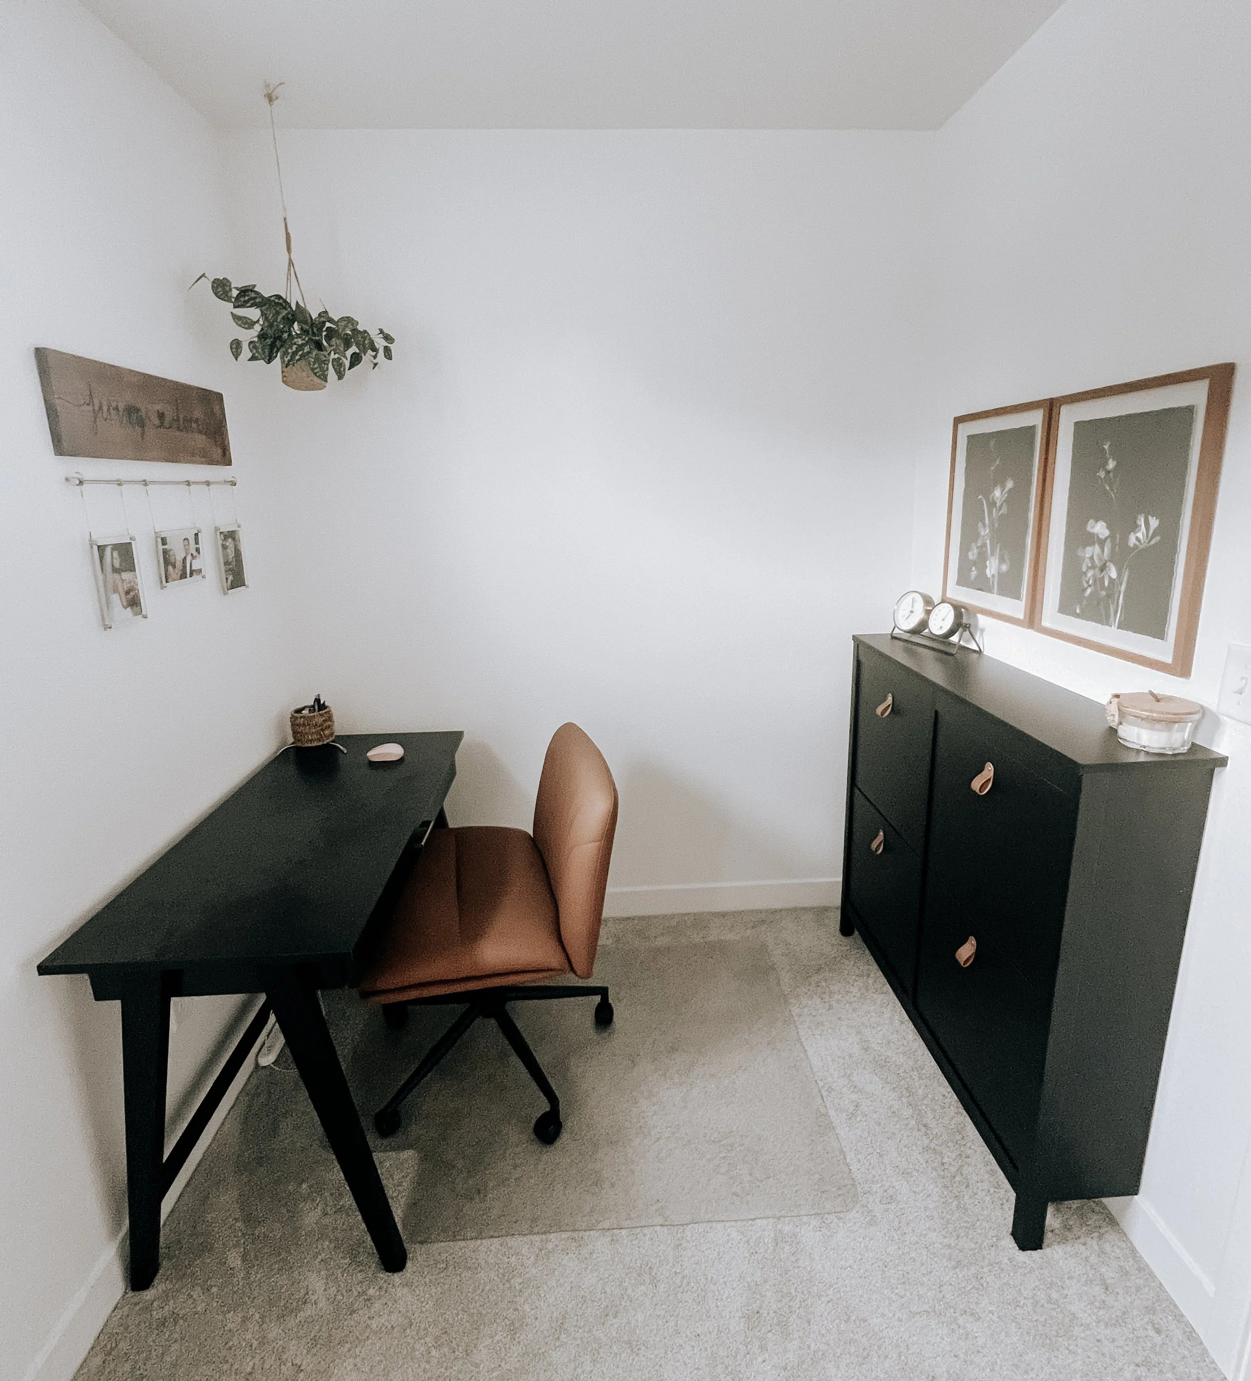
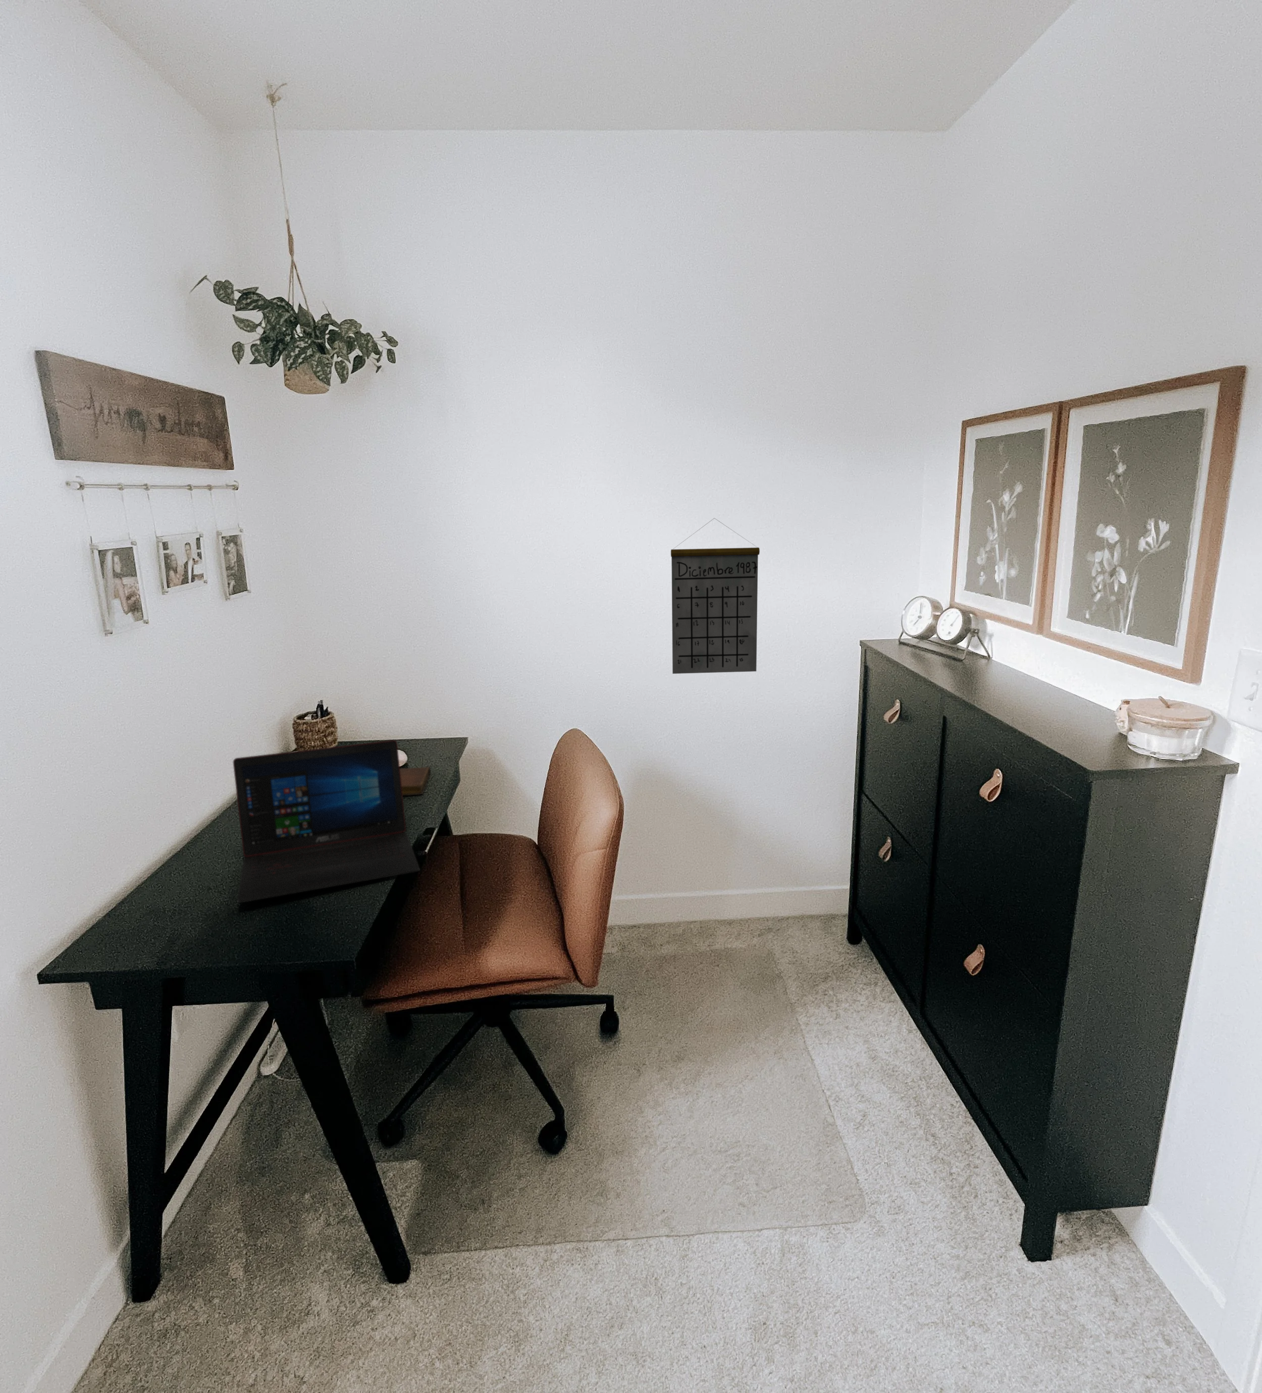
+ laptop [233,739,420,904]
+ notebook [399,767,431,796]
+ calendar [670,518,760,675]
